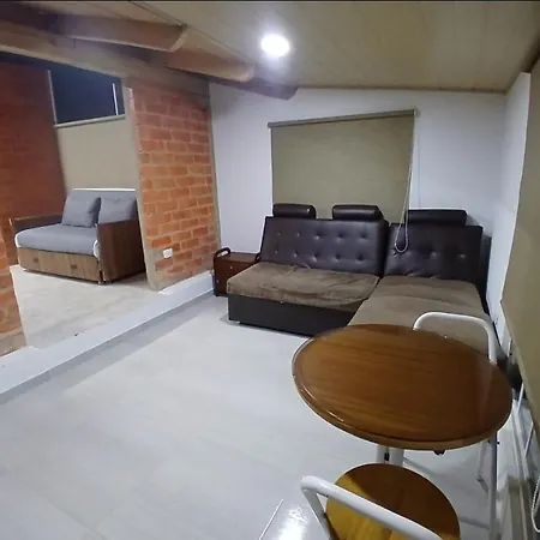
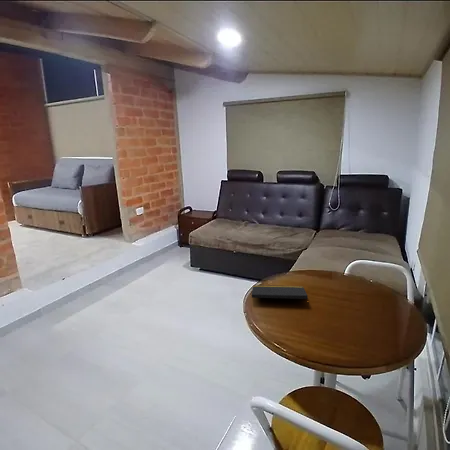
+ notepad [251,284,310,306]
